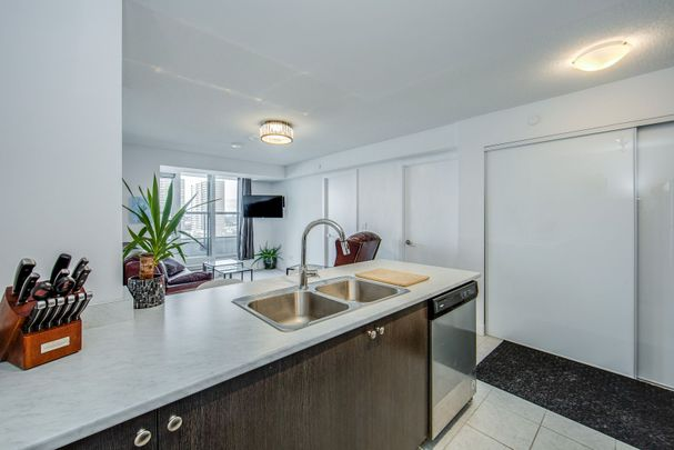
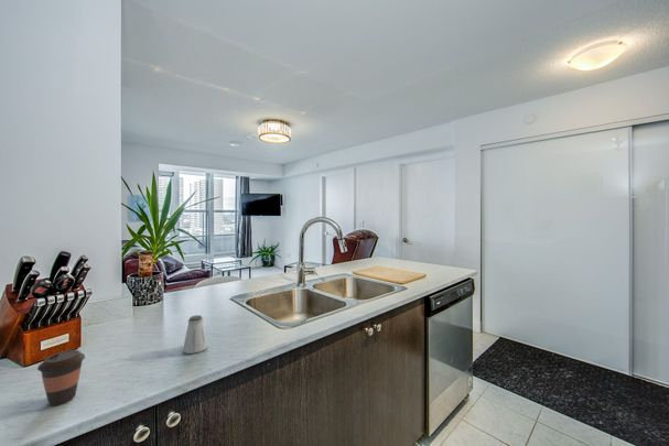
+ coffee cup [36,349,86,406]
+ saltshaker [182,314,209,355]
